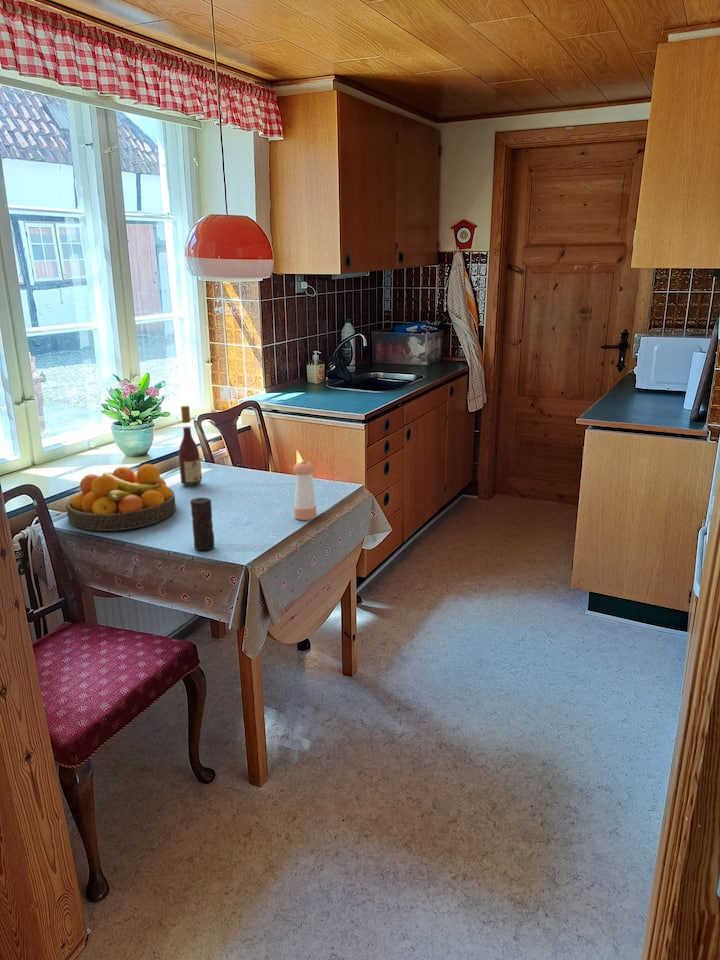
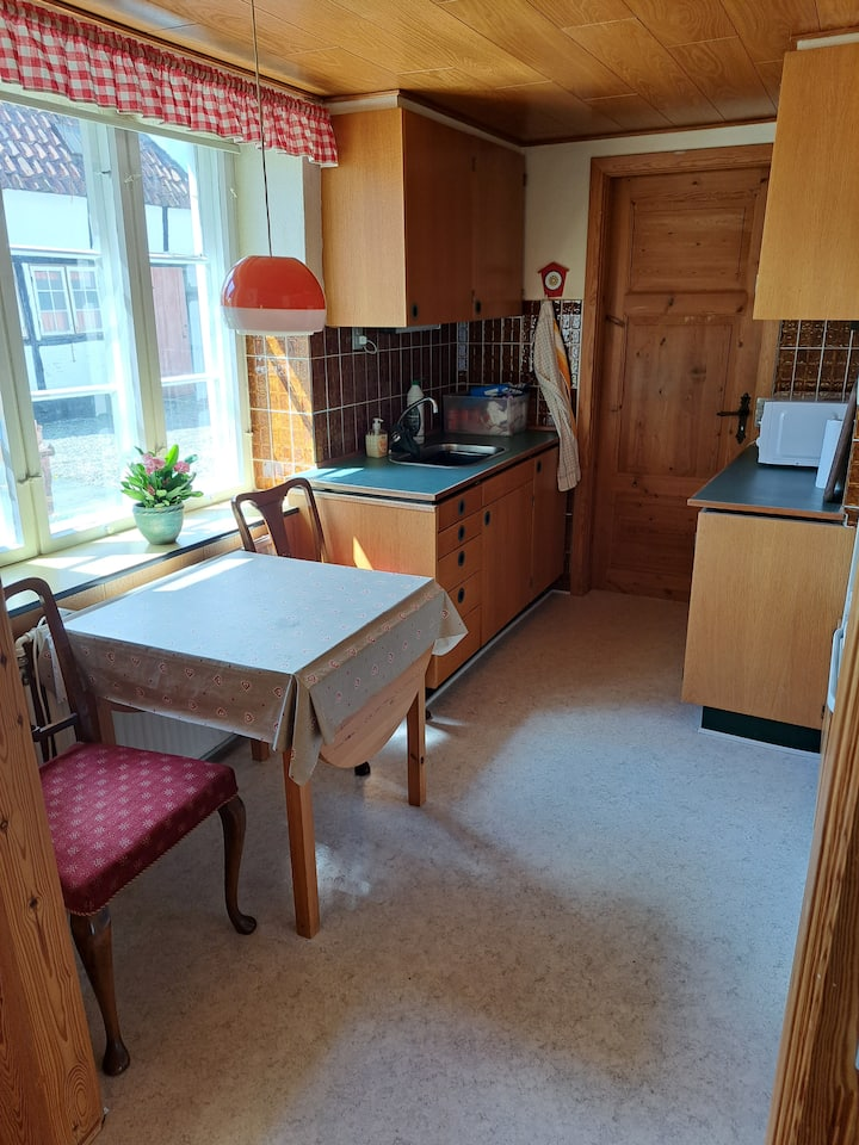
- candle [189,496,215,551]
- wine bottle [178,405,203,486]
- fruit bowl [65,463,177,532]
- pepper shaker [292,460,317,521]
